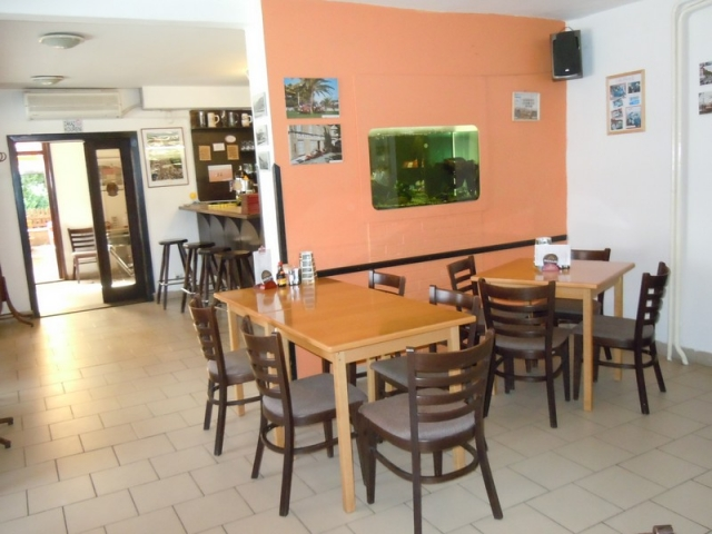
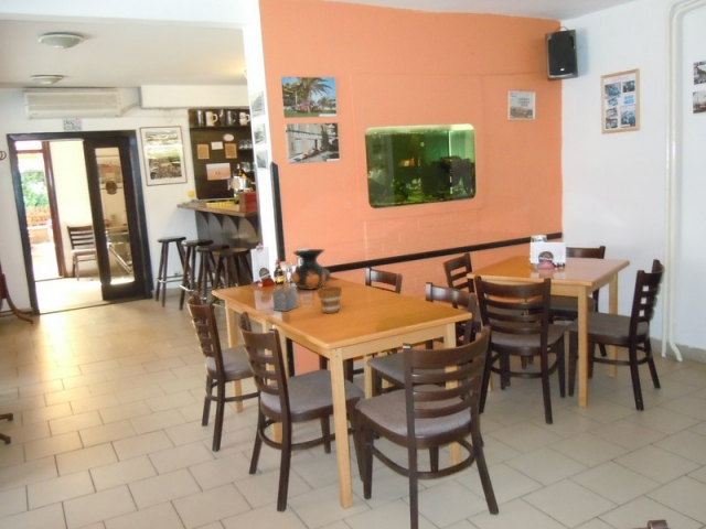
+ vase [289,248,332,291]
+ napkin holder [271,279,299,312]
+ cup [317,285,343,314]
